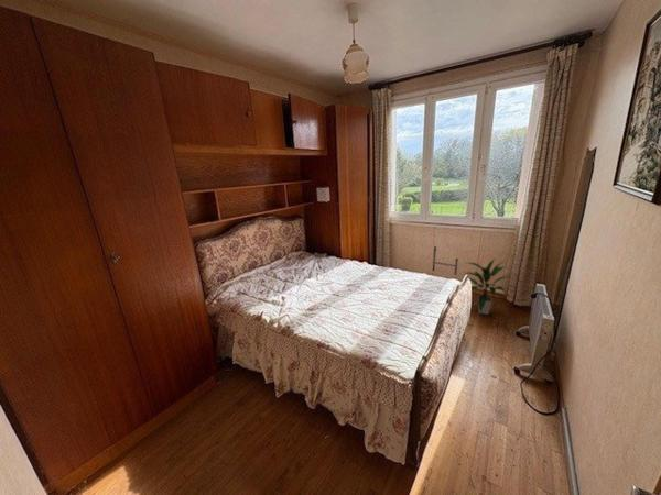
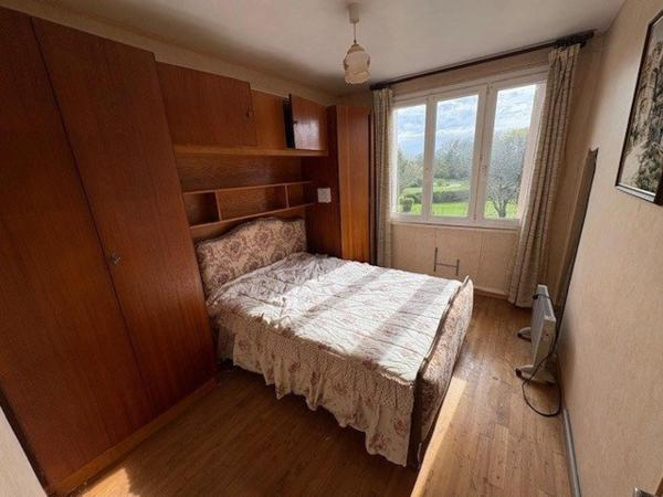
- indoor plant [465,257,510,316]
